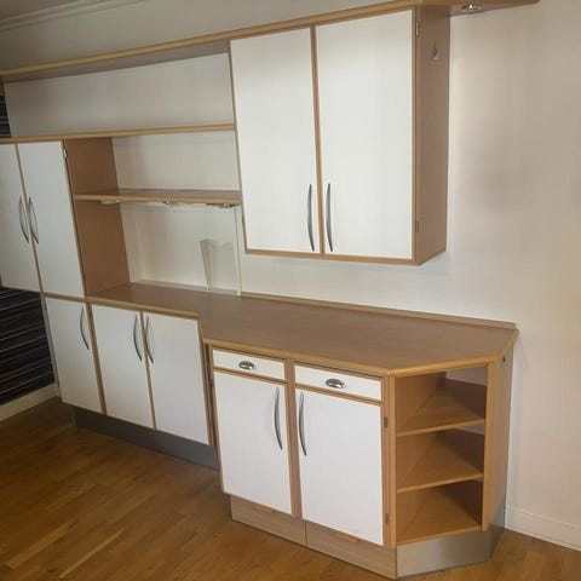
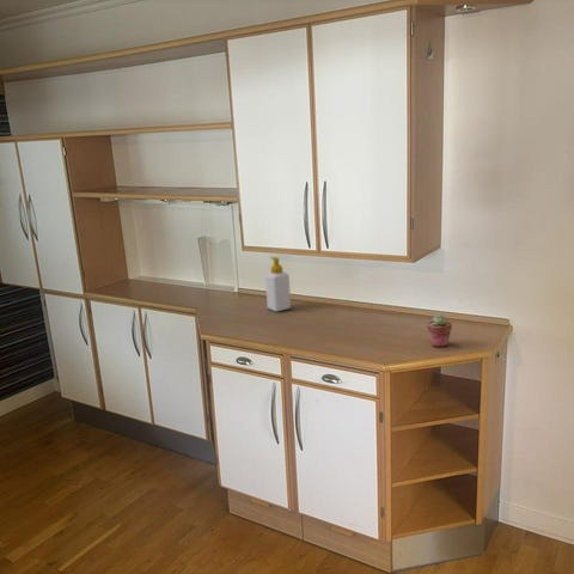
+ soap bottle [264,256,292,312]
+ potted succulent [426,313,453,348]
